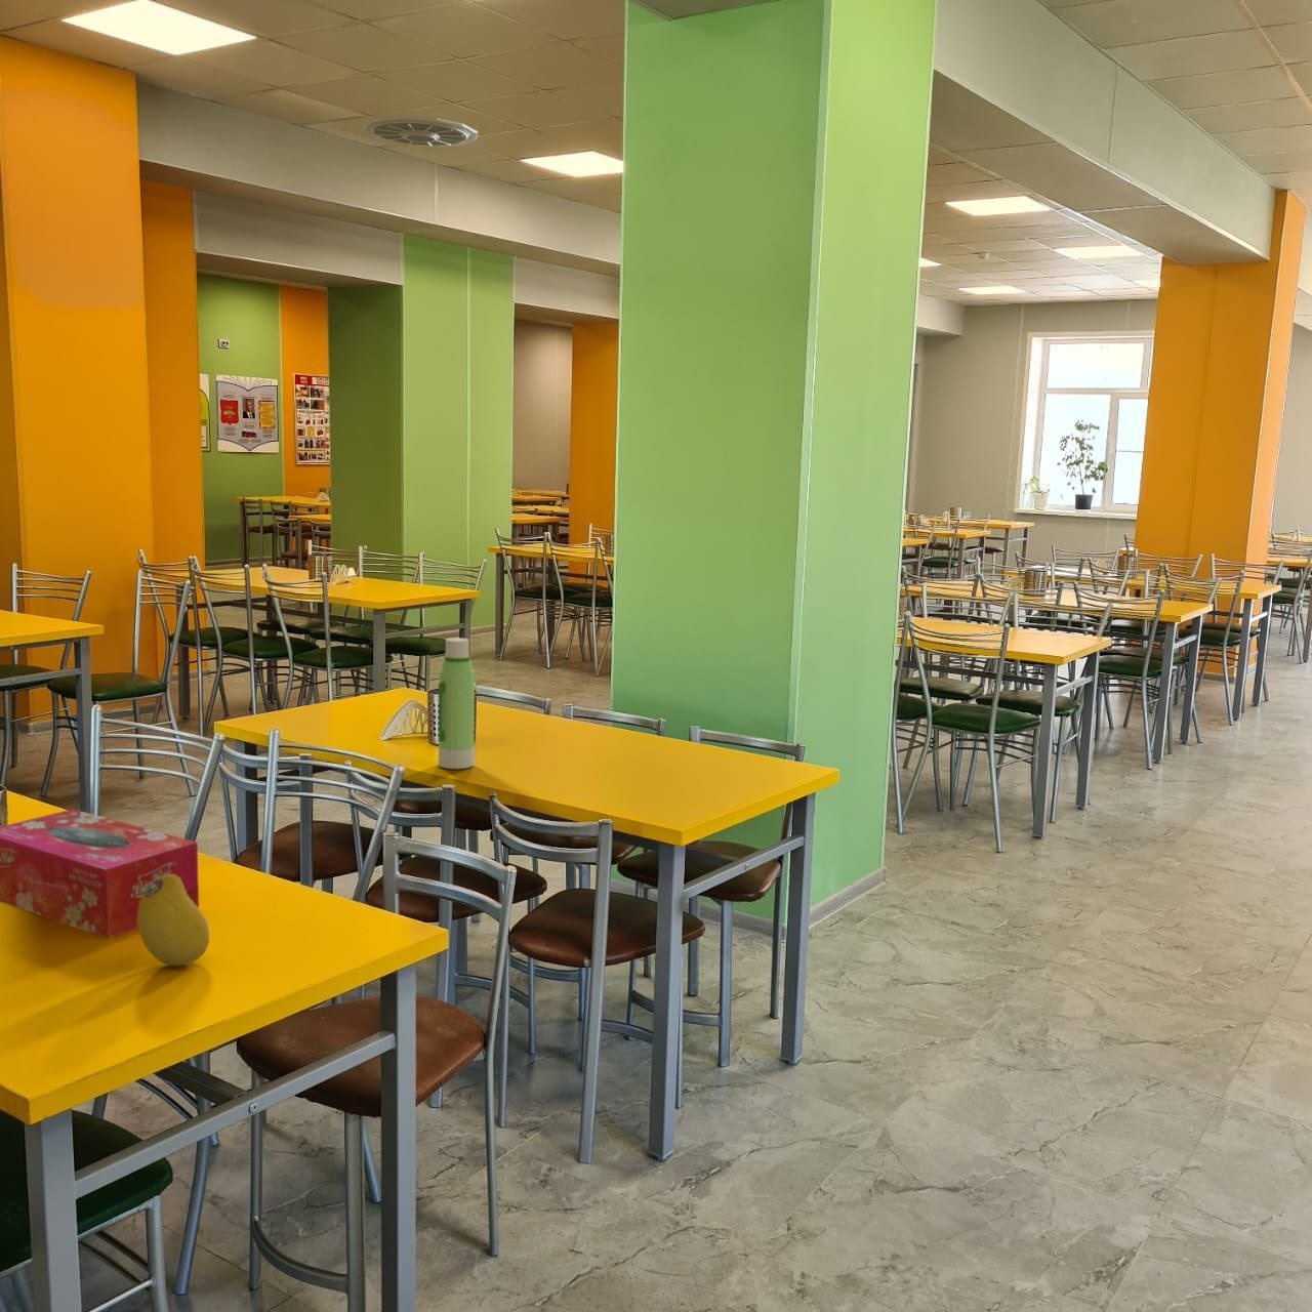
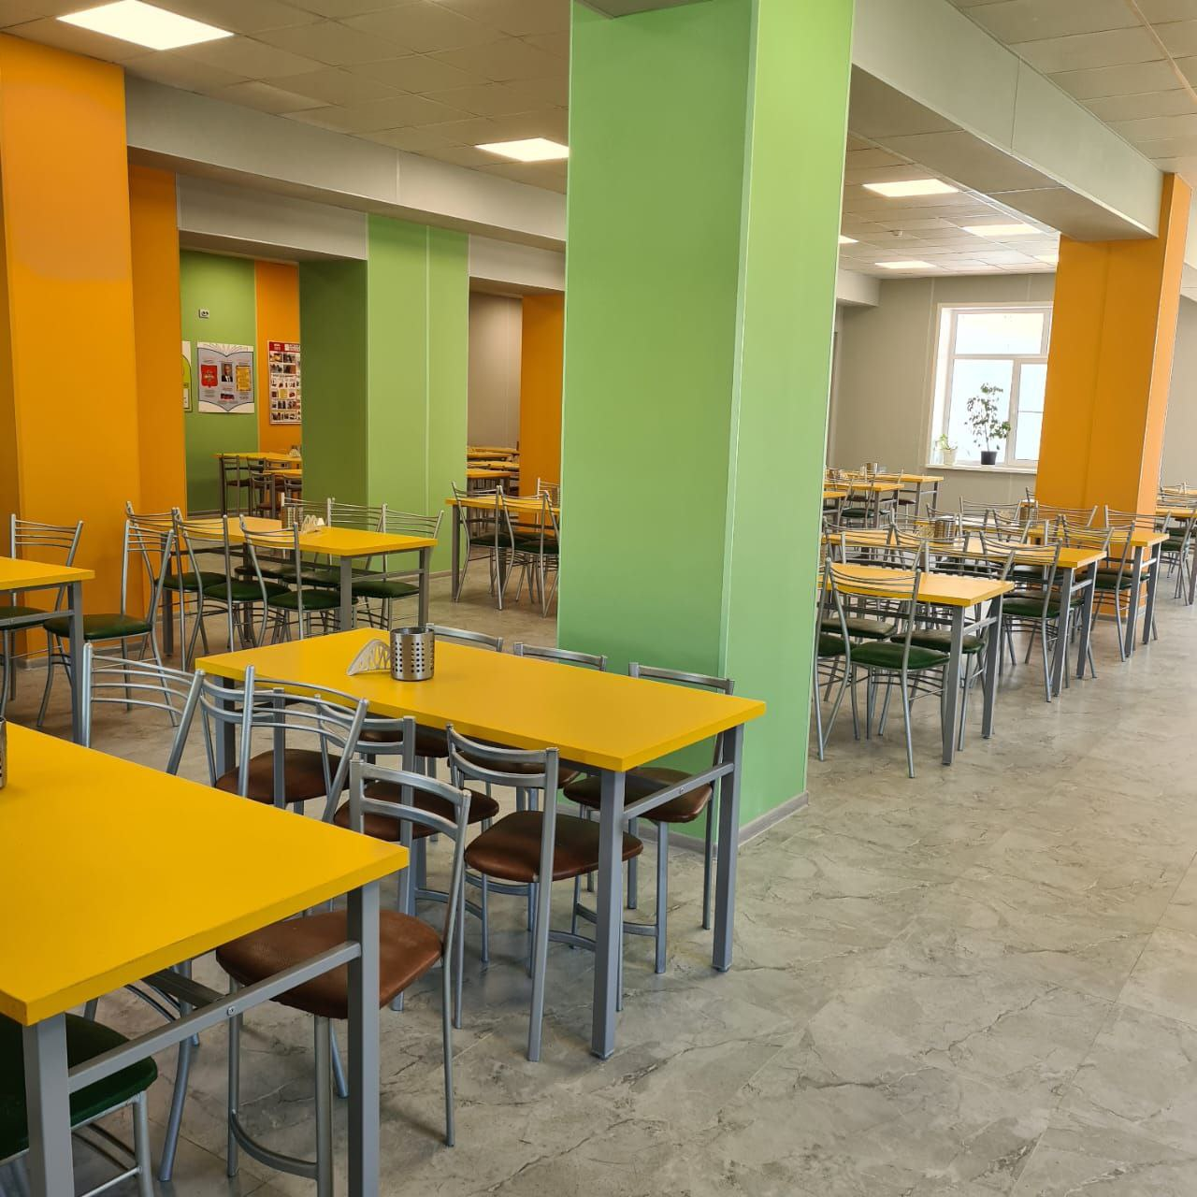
- fruit [137,875,210,966]
- water bottle [437,637,476,770]
- tissue box [0,807,199,938]
- ceiling vent [359,114,478,148]
